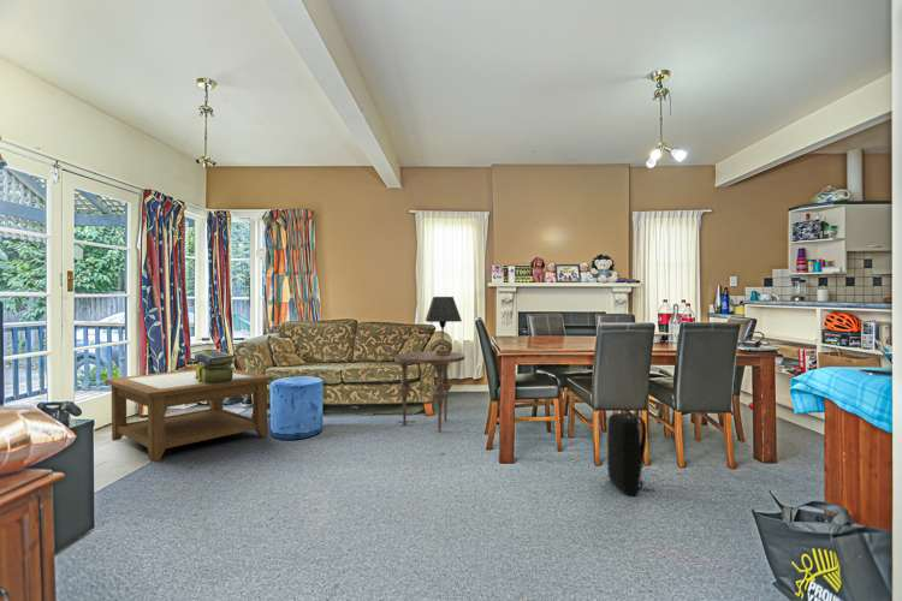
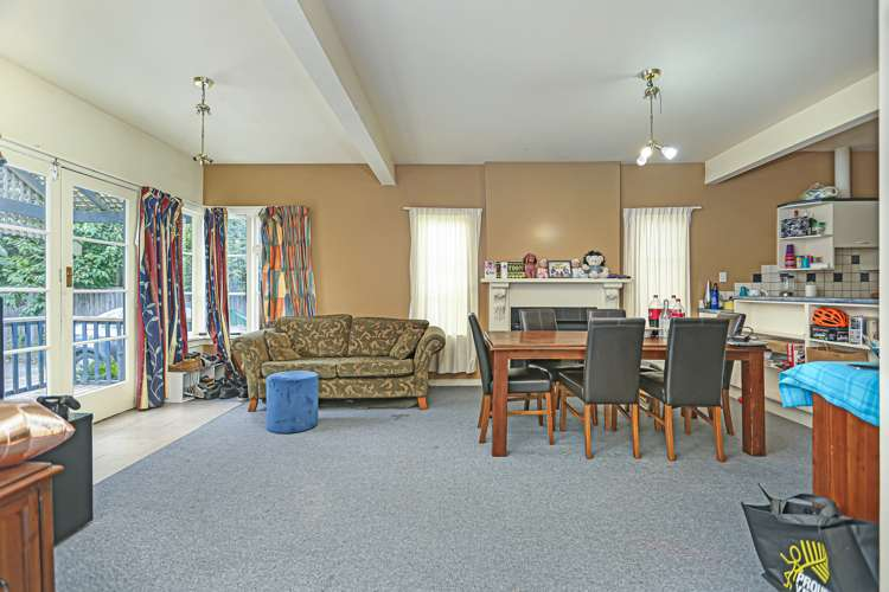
- coffee table [103,368,274,463]
- table lamp [425,296,463,355]
- side table [393,350,465,434]
- stack of books [194,350,236,385]
- backpack [606,407,655,496]
